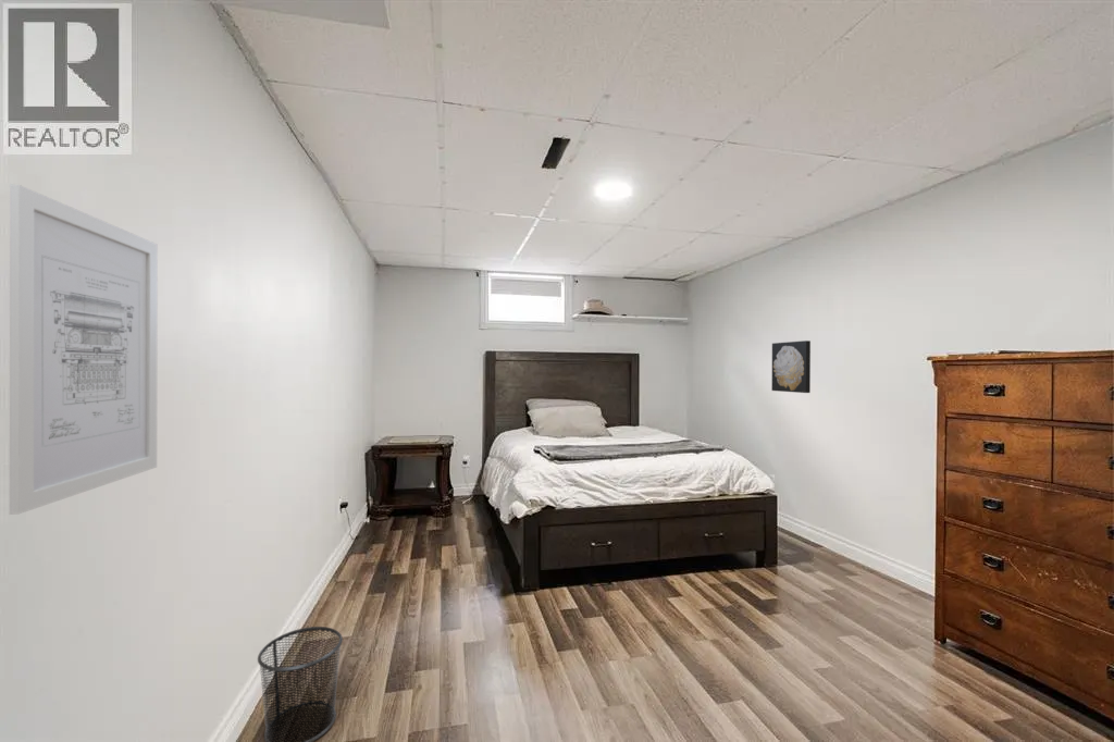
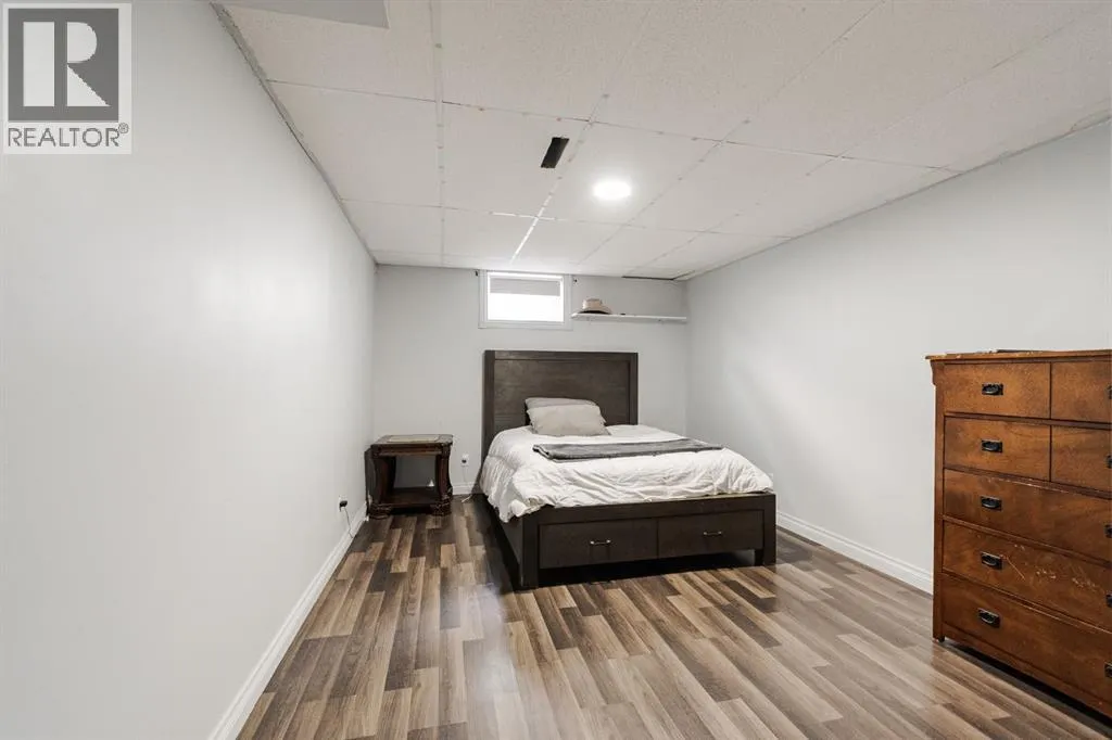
- wall art [9,183,159,516]
- wall art [770,339,812,394]
- waste bin [257,626,344,742]
